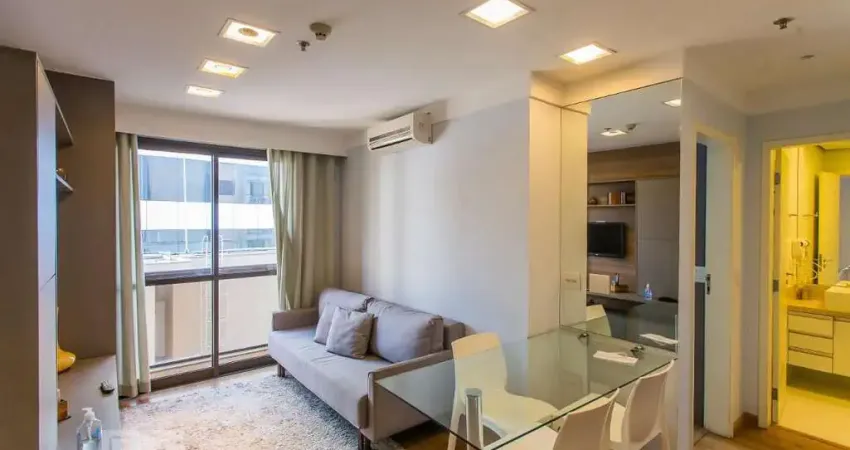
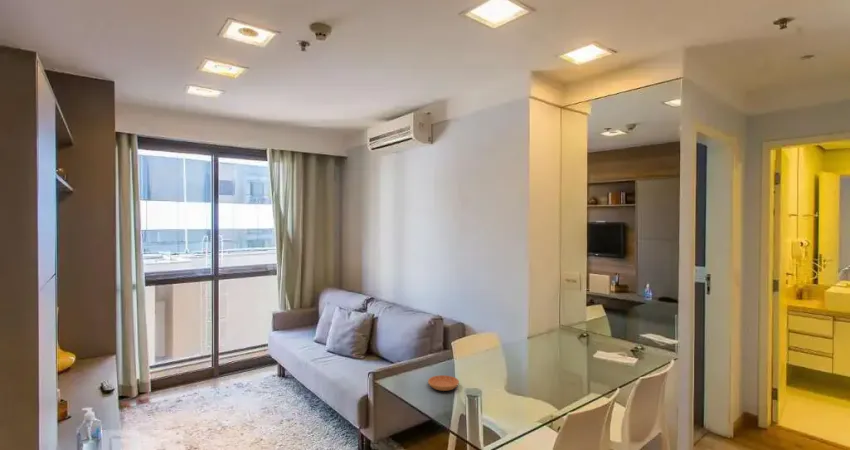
+ saucer [427,374,460,392]
